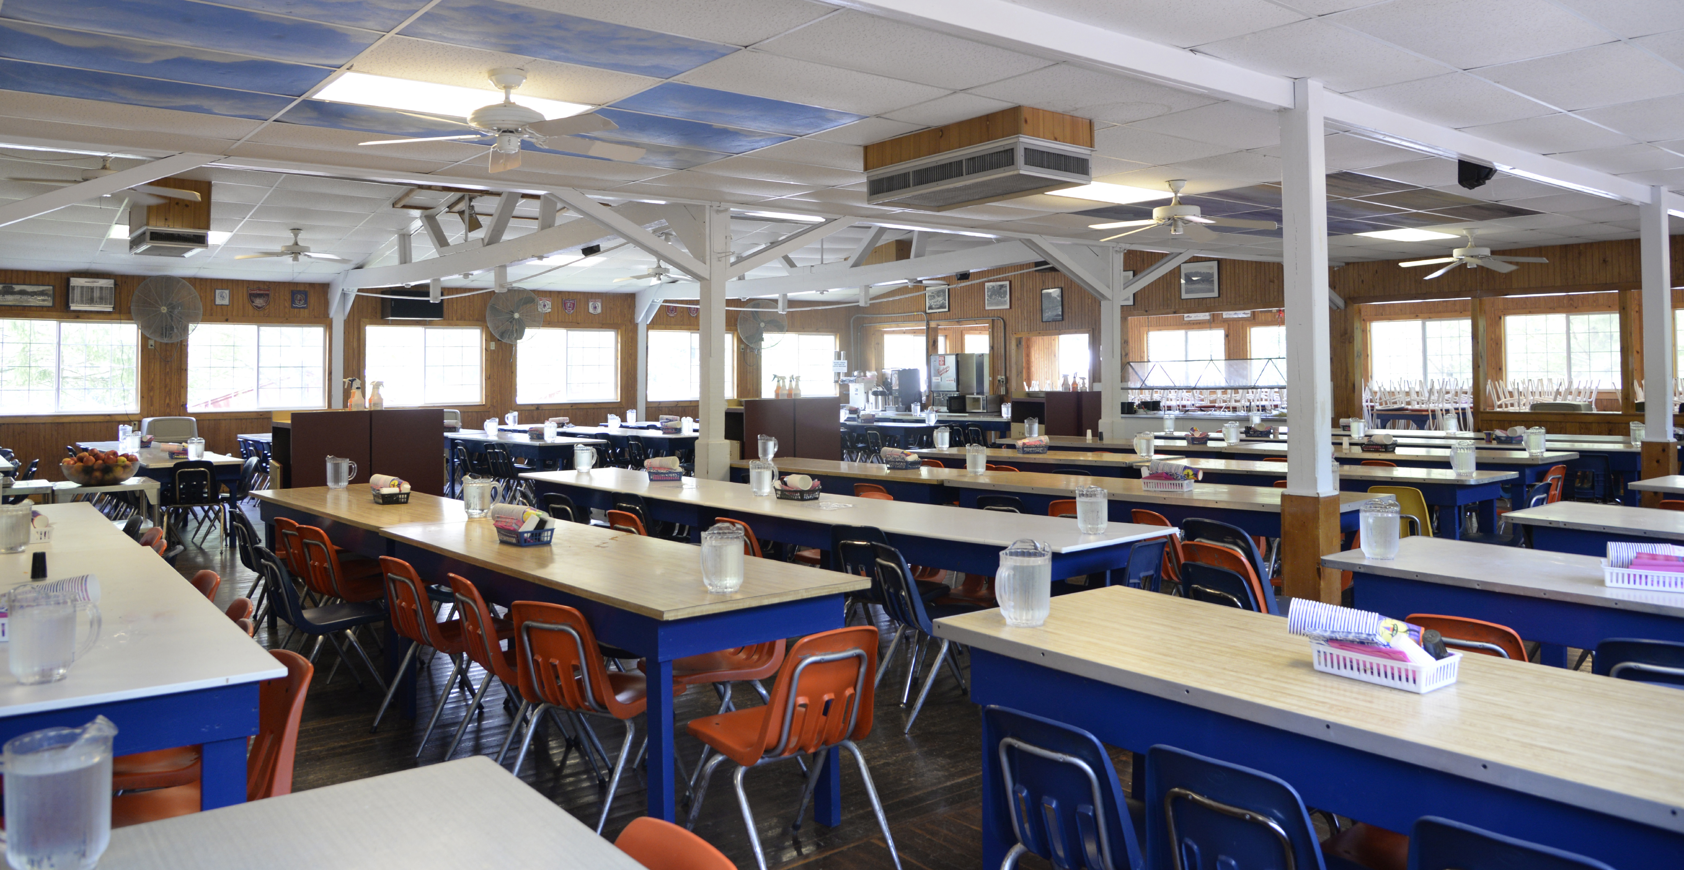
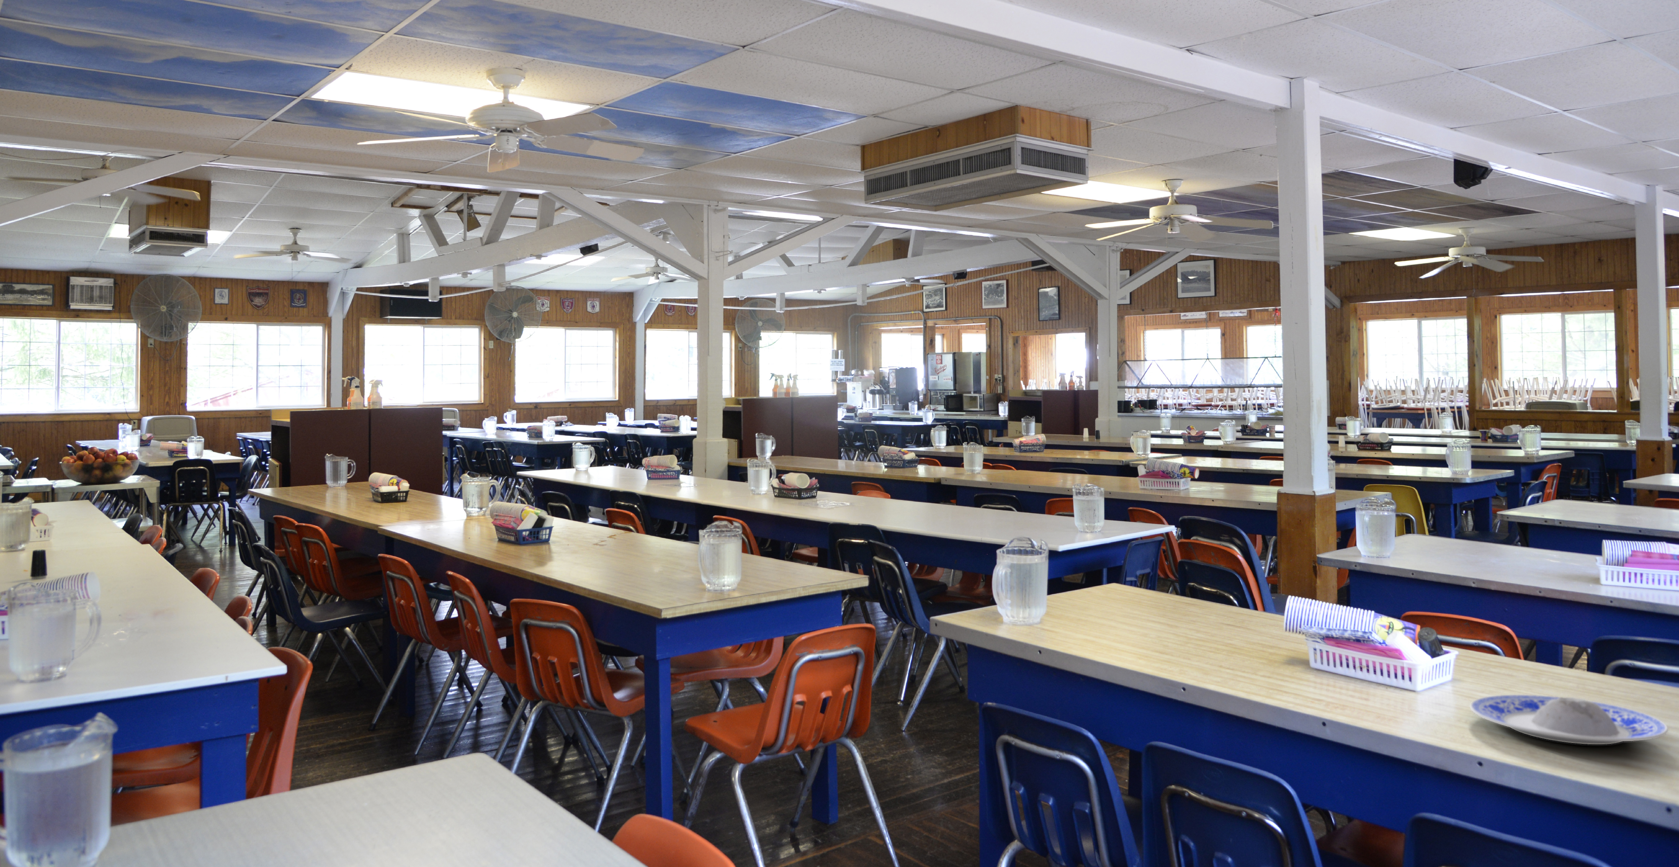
+ plate [1470,694,1669,745]
